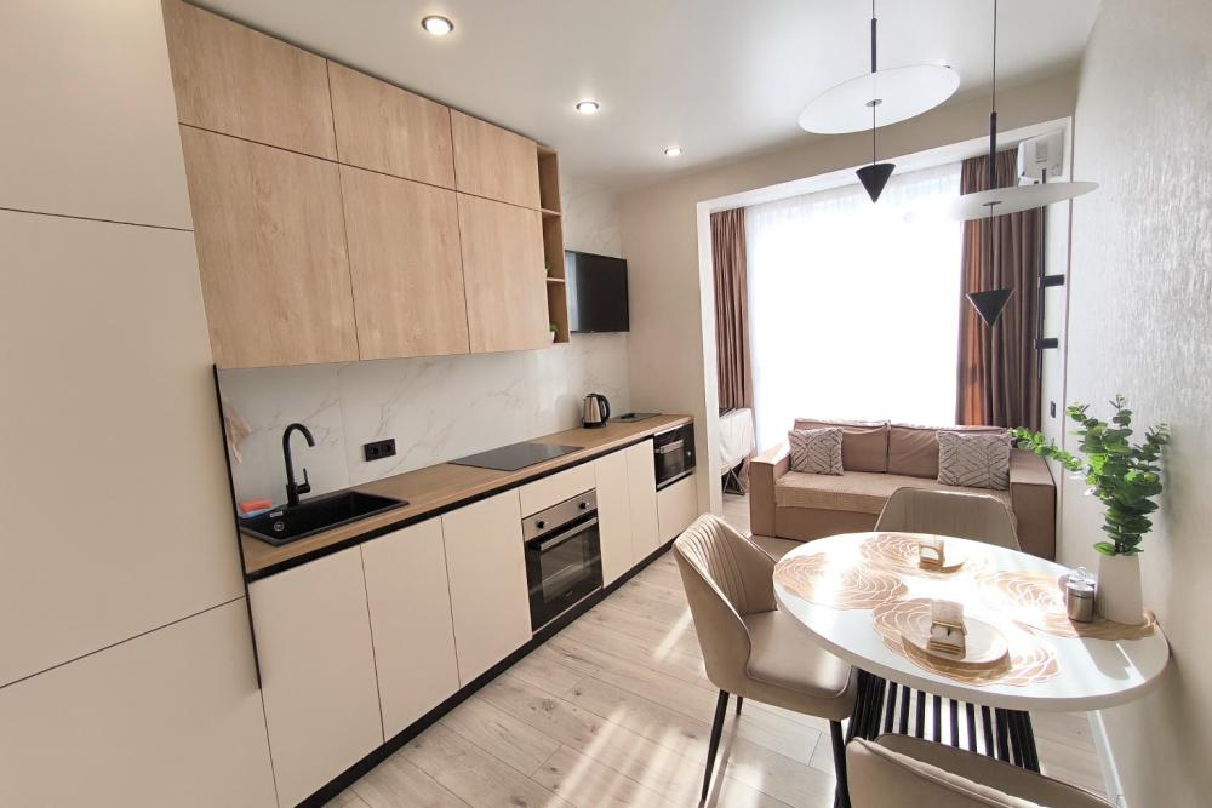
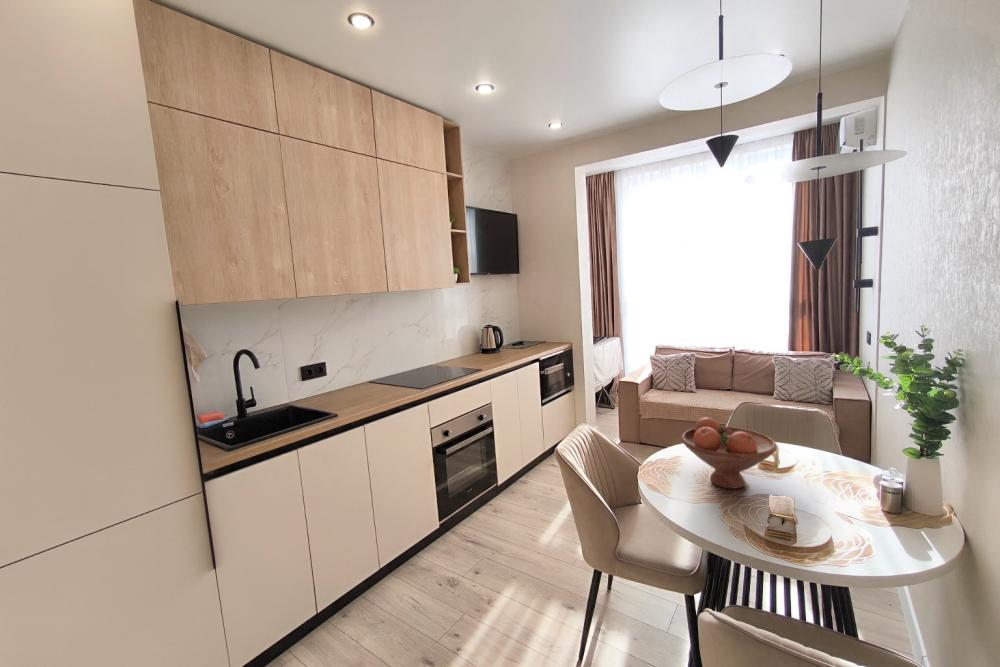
+ fruit bowl [680,416,778,490]
